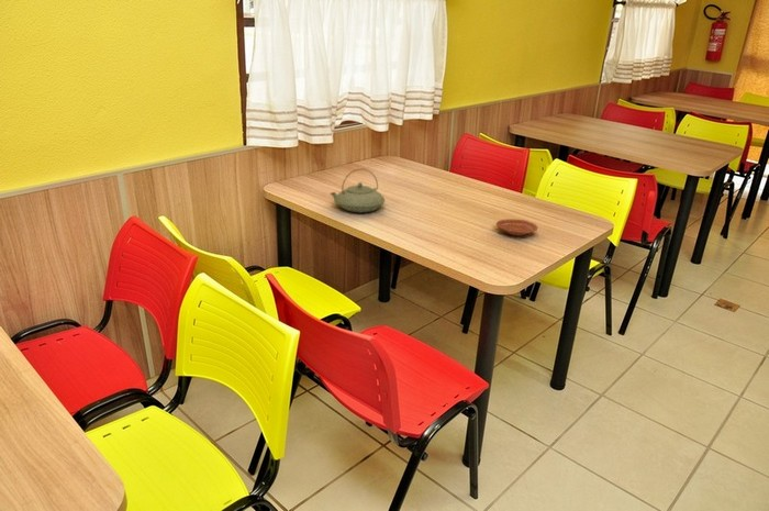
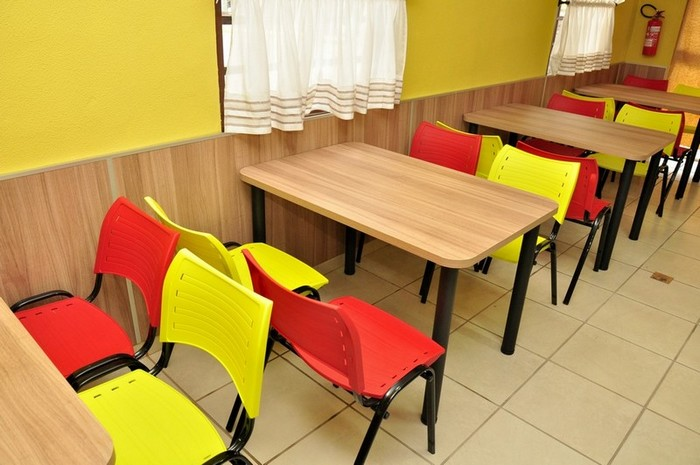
- teapot [330,168,386,213]
- plate [495,218,538,237]
